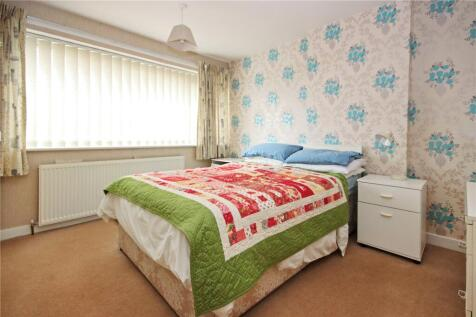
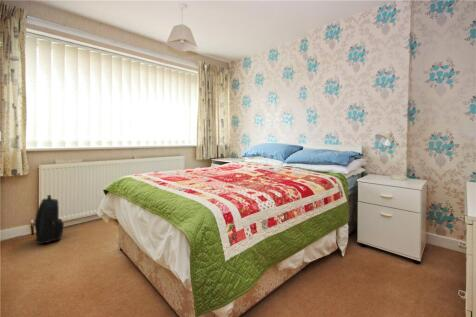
+ backpack [34,194,65,245]
